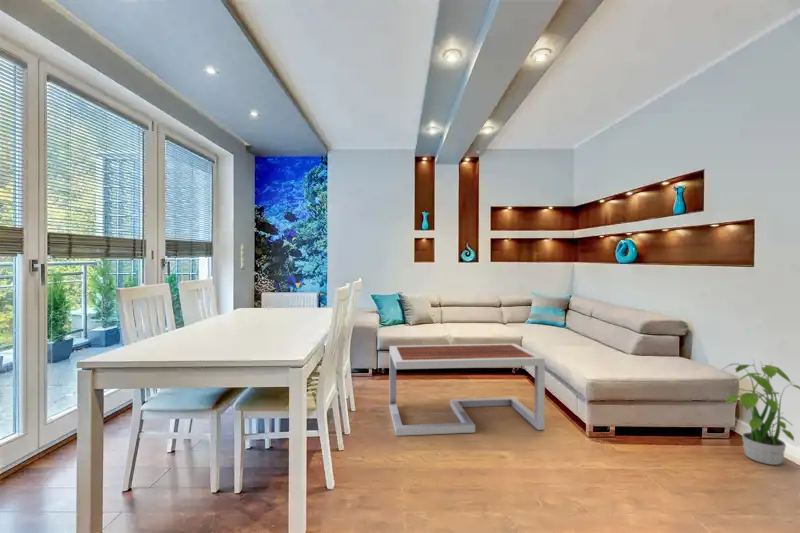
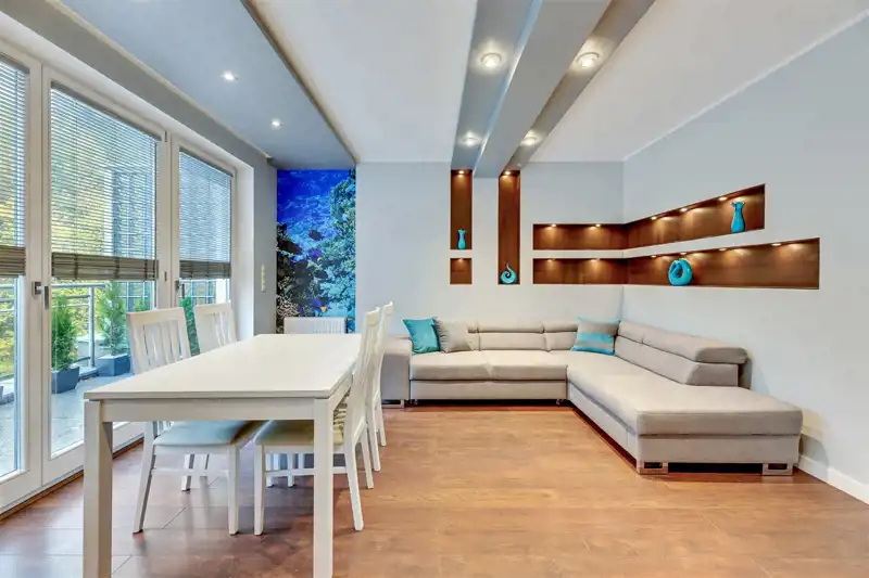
- coffee table [388,342,546,437]
- potted plant [720,358,800,466]
